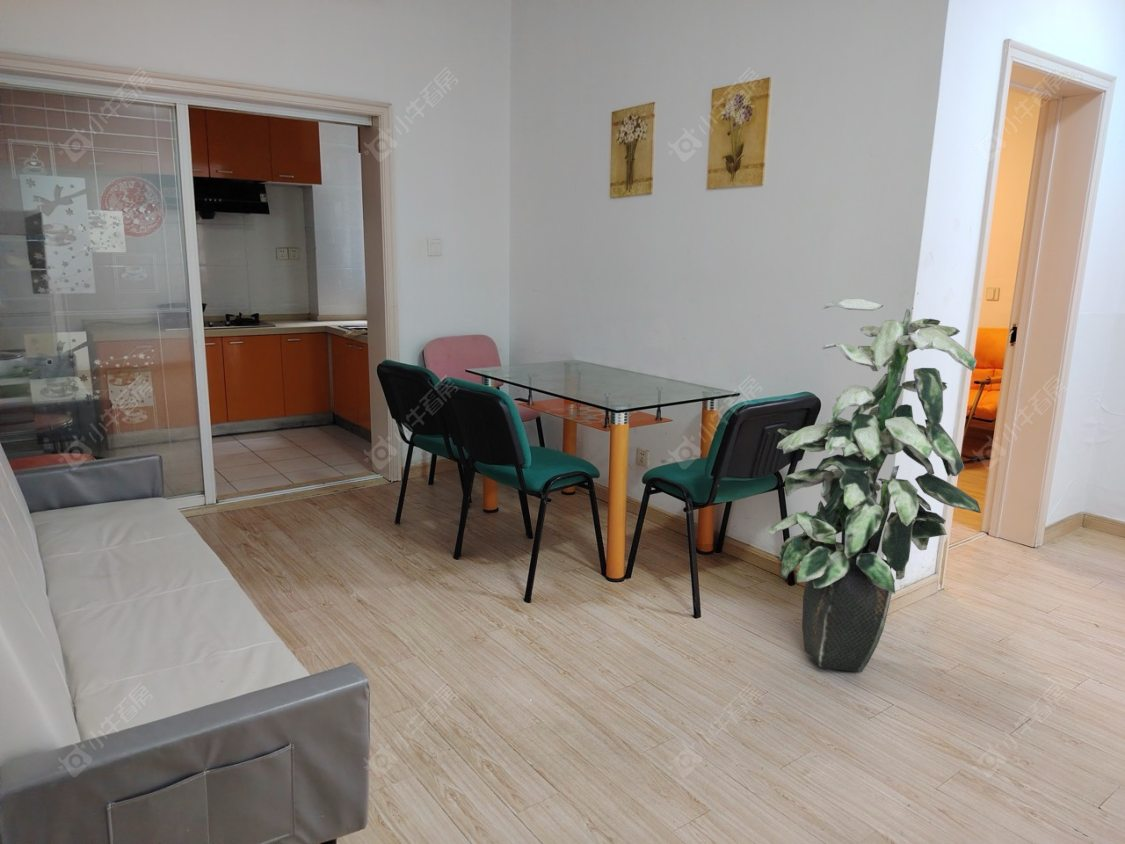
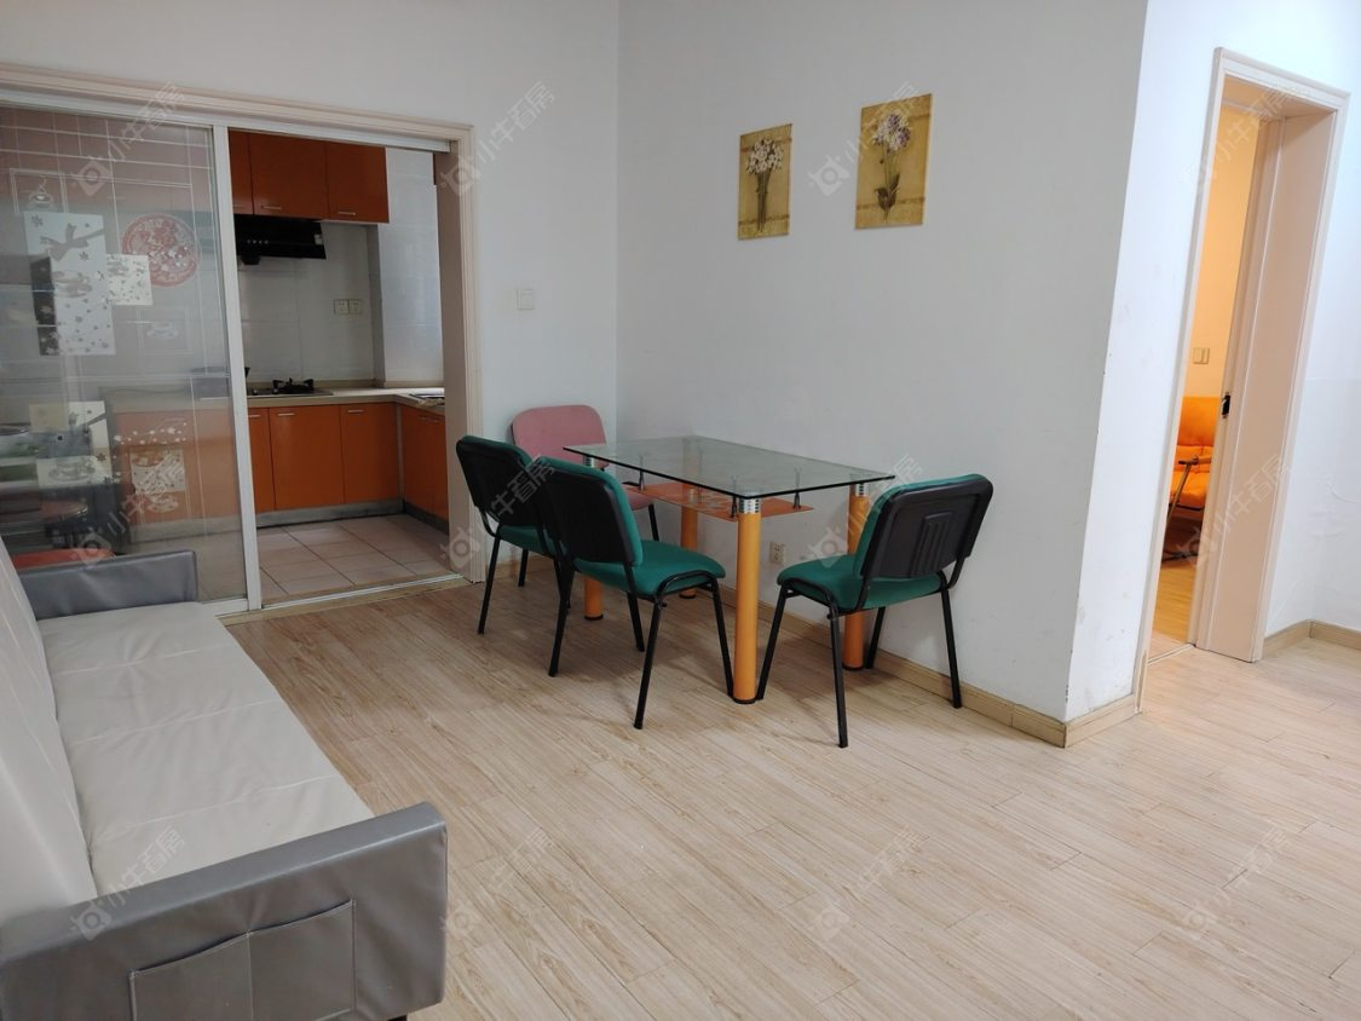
- indoor plant [767,298,982,673]
